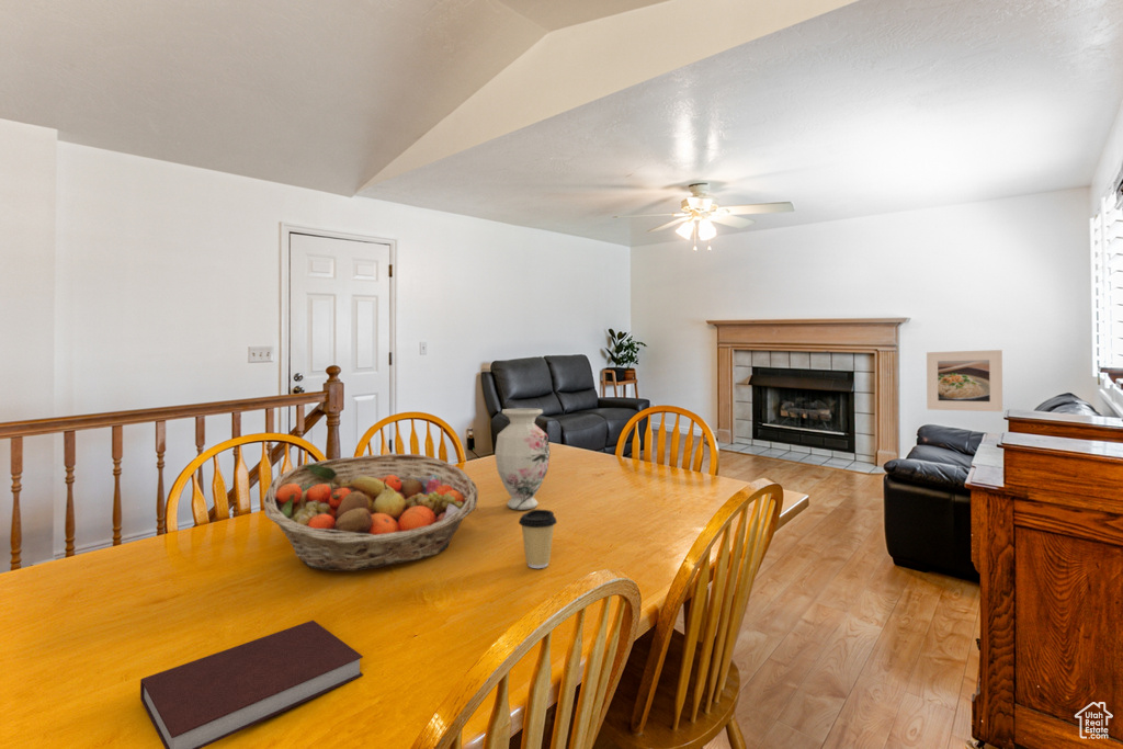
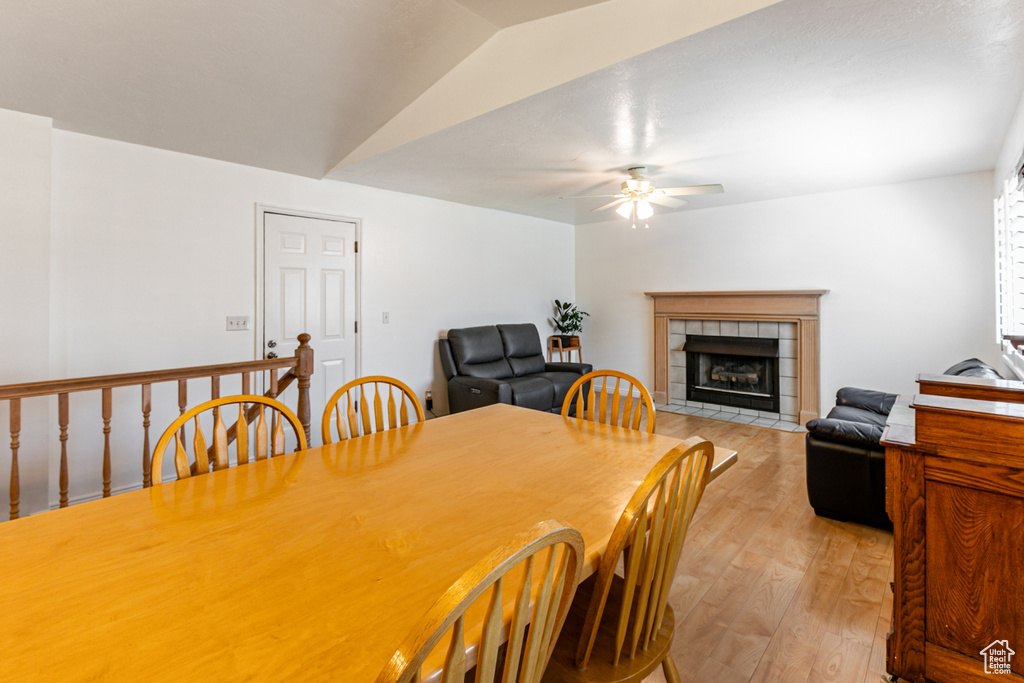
- coffee cup [518,509,558,569]
- vase [494,408,551,511]
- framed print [926,349,1003,412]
- fruit basket [262,453,479,572]
- notebook [139,620,364,749]
